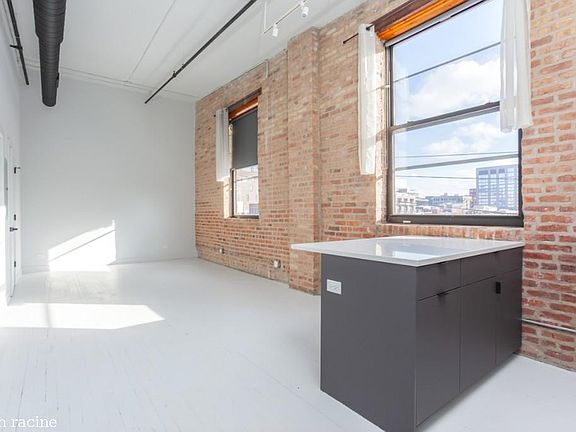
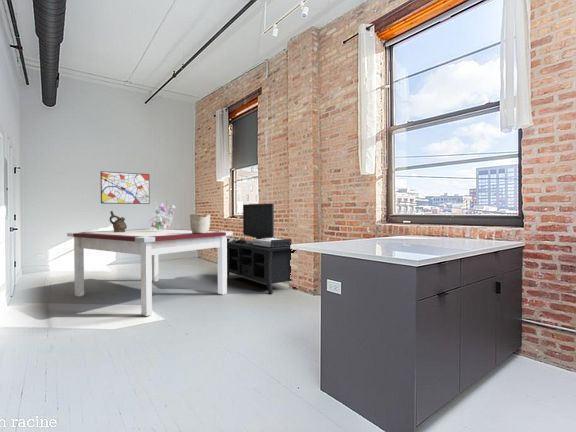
+ vessel [109,210,128,232]
+ wall art [100,170,151,205]
+ media console [227,202,298,295]
+ bouquet [149,199,180,231]
+ dining table [66,228,234,317]
+ ceramic pot [189,213,211,233]
